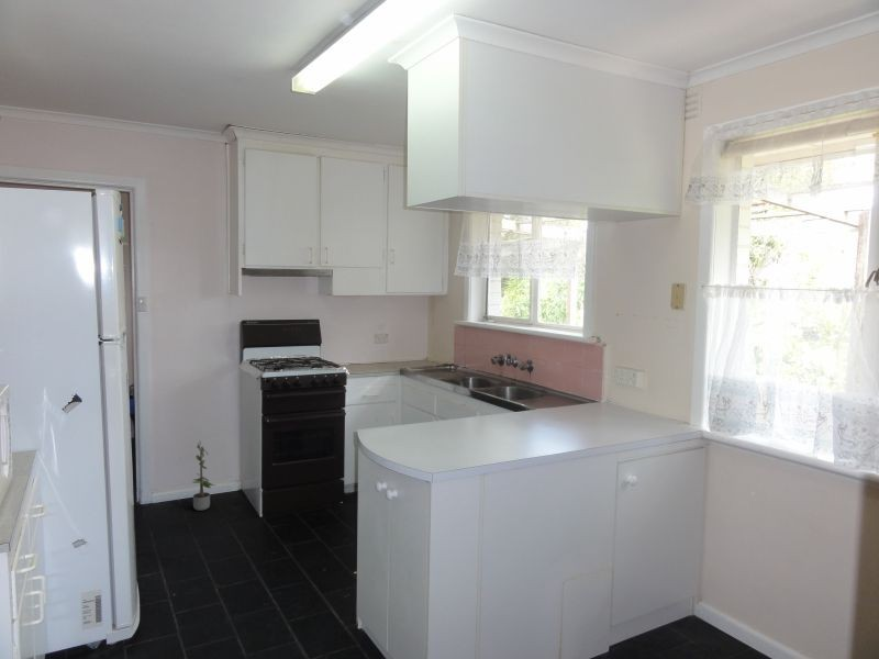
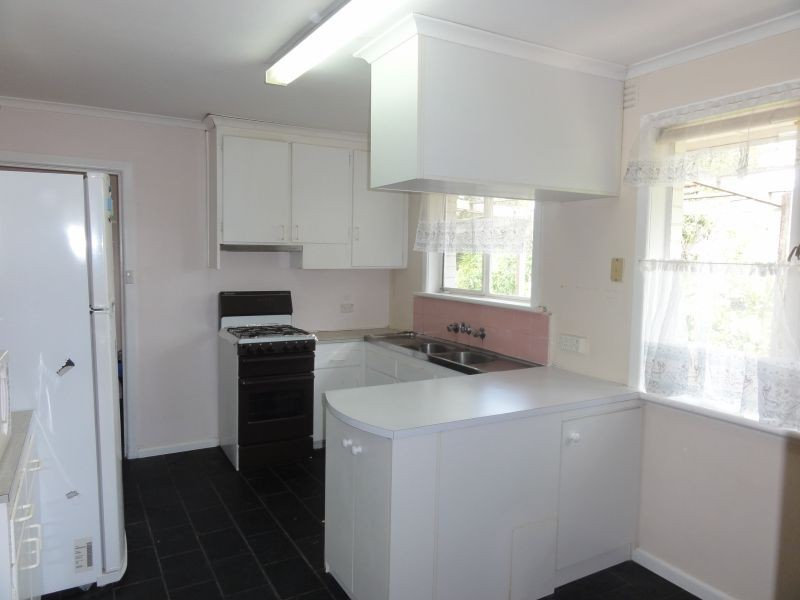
- potted plant [192,439,215,512]
